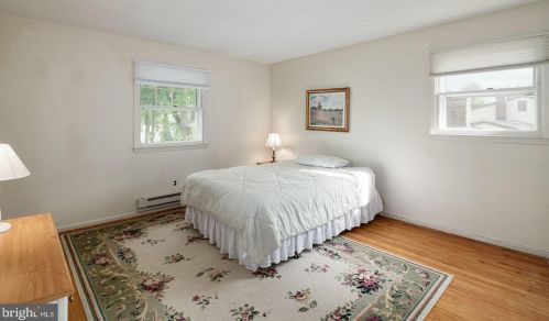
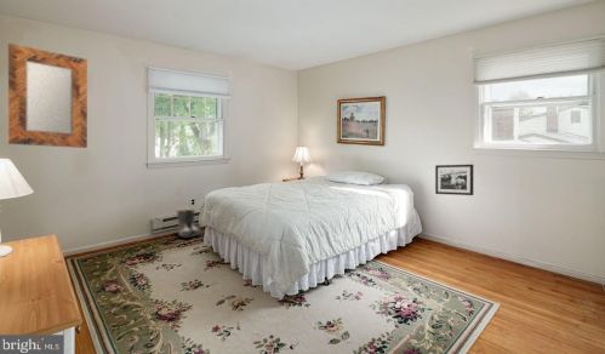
+ home mirror [7,42,89,149]
+ picture frame [434,164,474,196]
+ boots [175,207,202,239]
